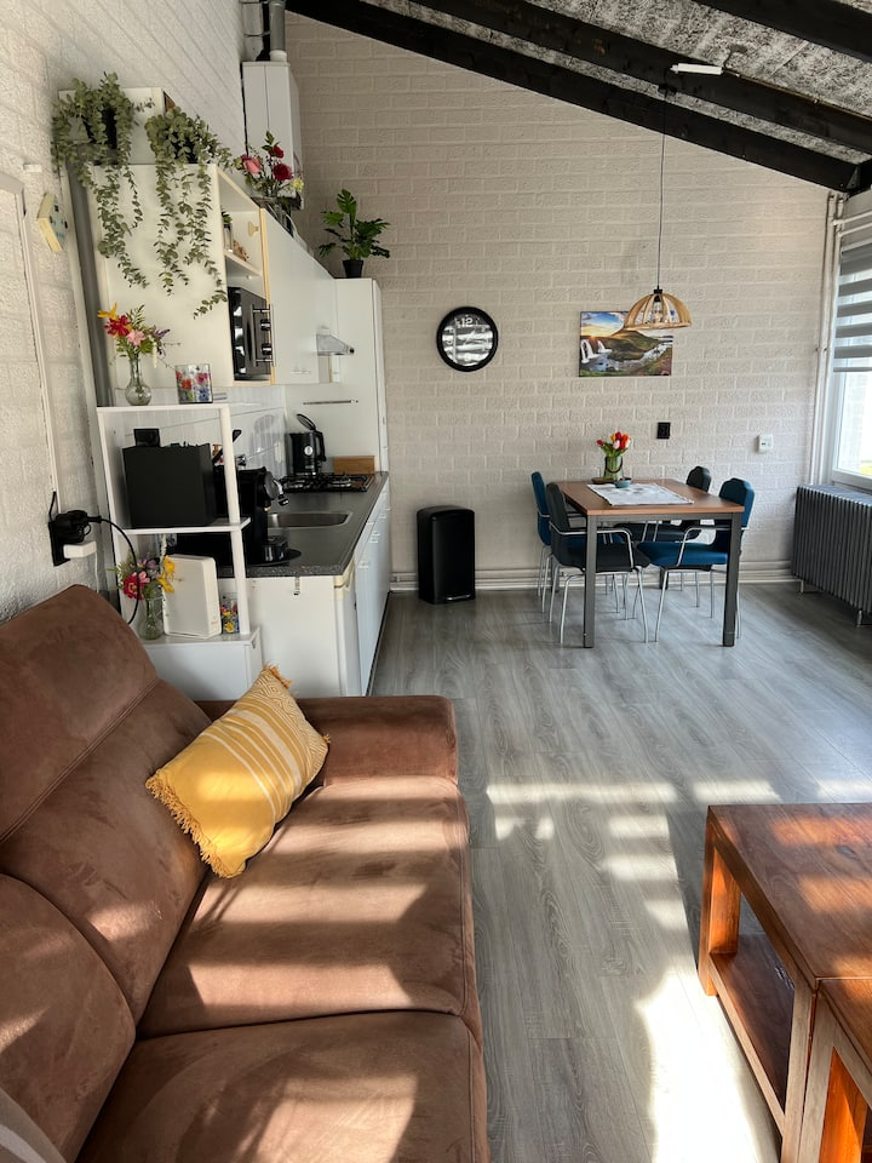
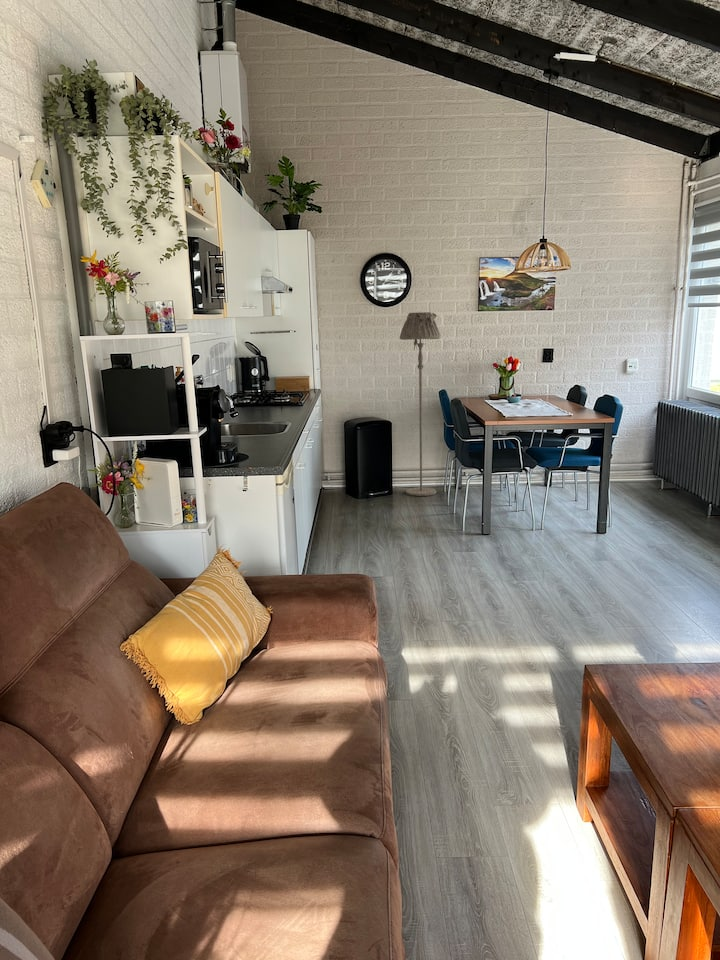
+ floor lamp [399,311,442,497]
